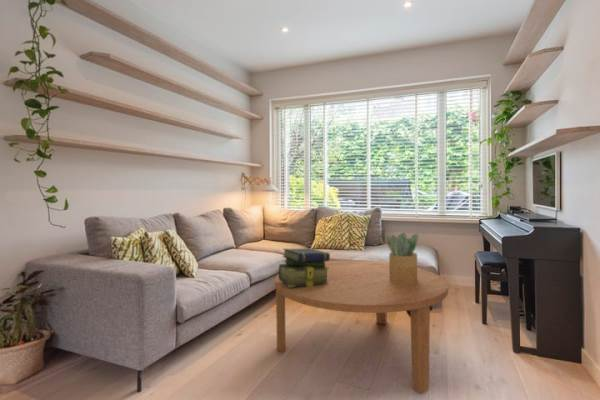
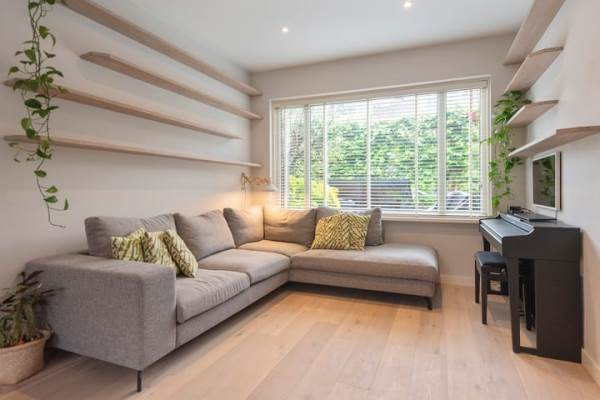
- potted plant [386,231,420,284]
- coffee table [274,259,449,394]
- stack of books [278,248,331,287]
